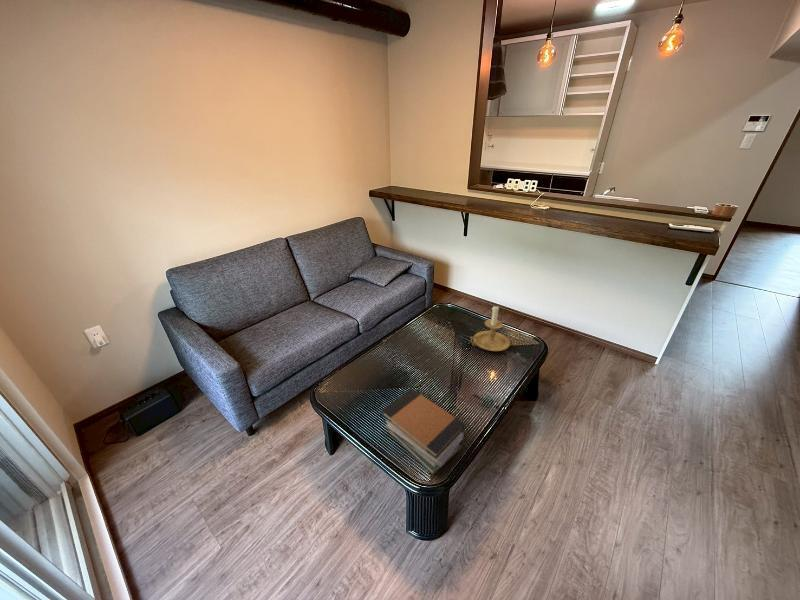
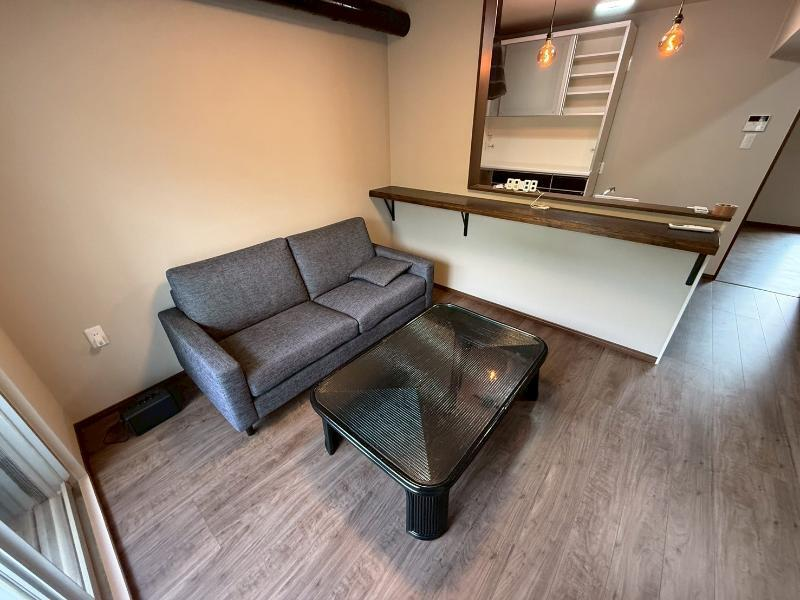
- candle holder [469,304,511,352]
- book stack [380,387,466,476]
